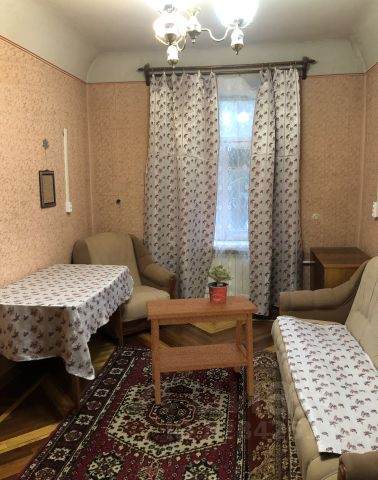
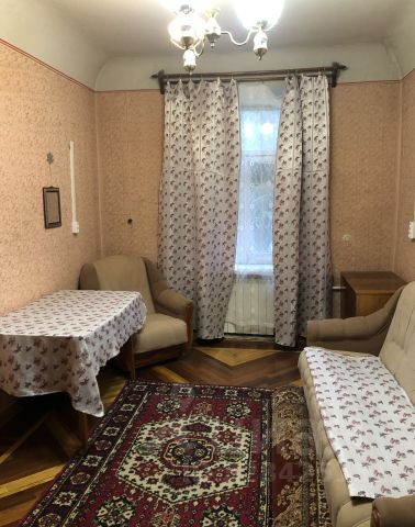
- side table [145,295,259,406]
- potted plant [204,264,236,303]
